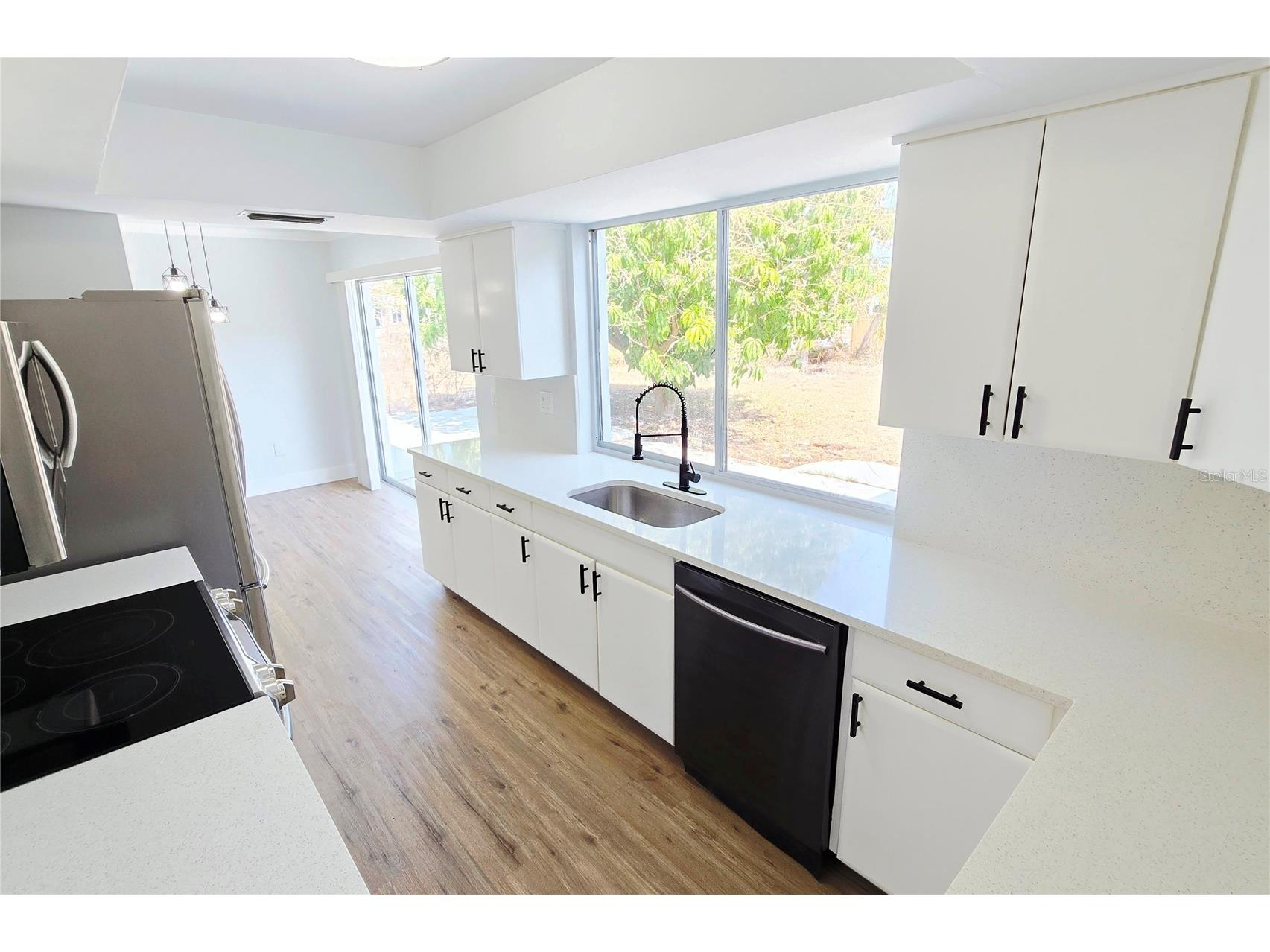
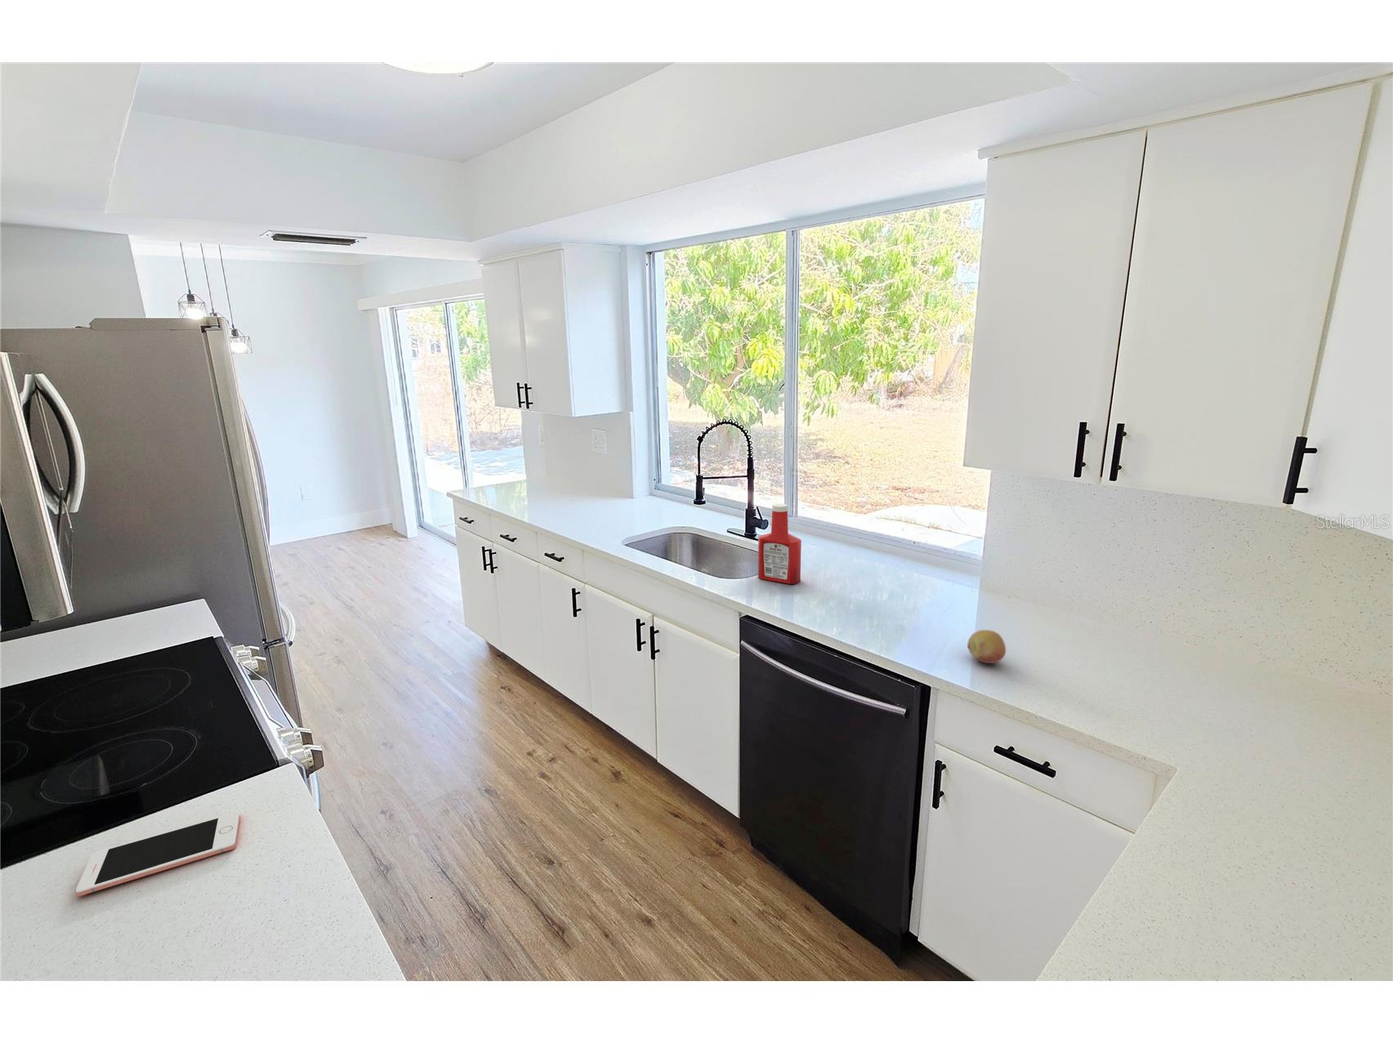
+ cell phone [76,812,241,897]
+ fruit [966,629,1007,665]
+ soap bottle [757,503,802,585]
